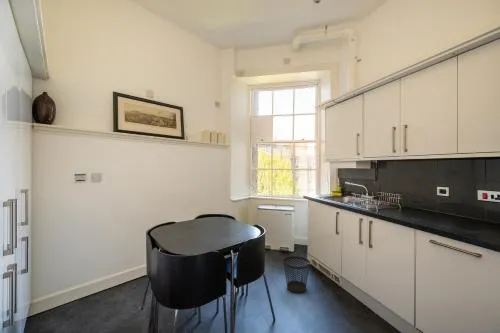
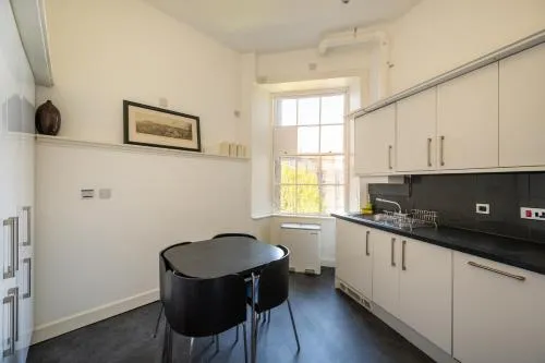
- wastebasket [282,255,311,294]
